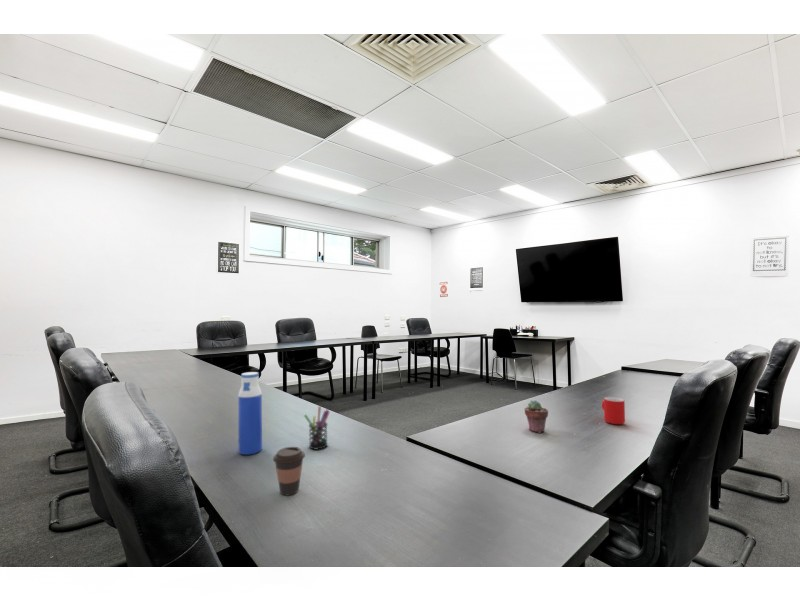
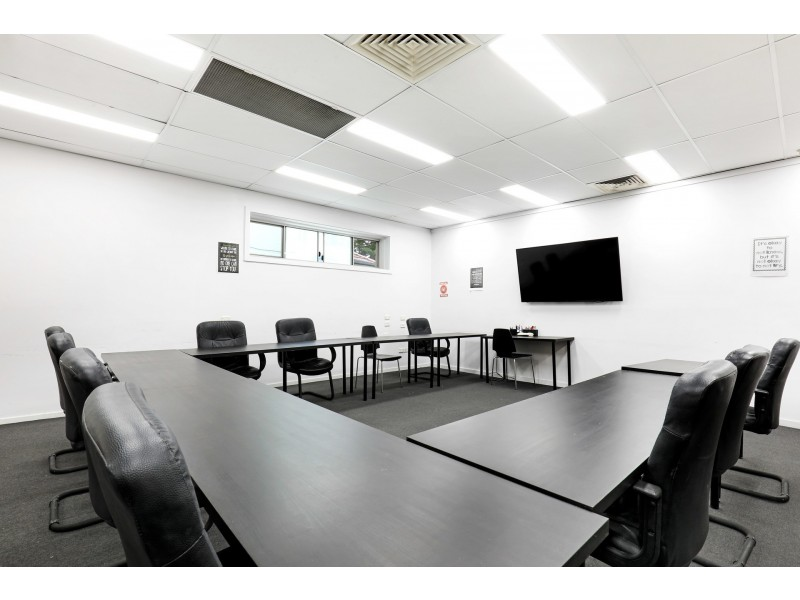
- mug [601,396,626,425]
- potted succulent [524,400,549,434]
- coffee cup [272,446,306,496]
- water bottle [237,371,263,456]
- pen holder [303,405,331,451]
